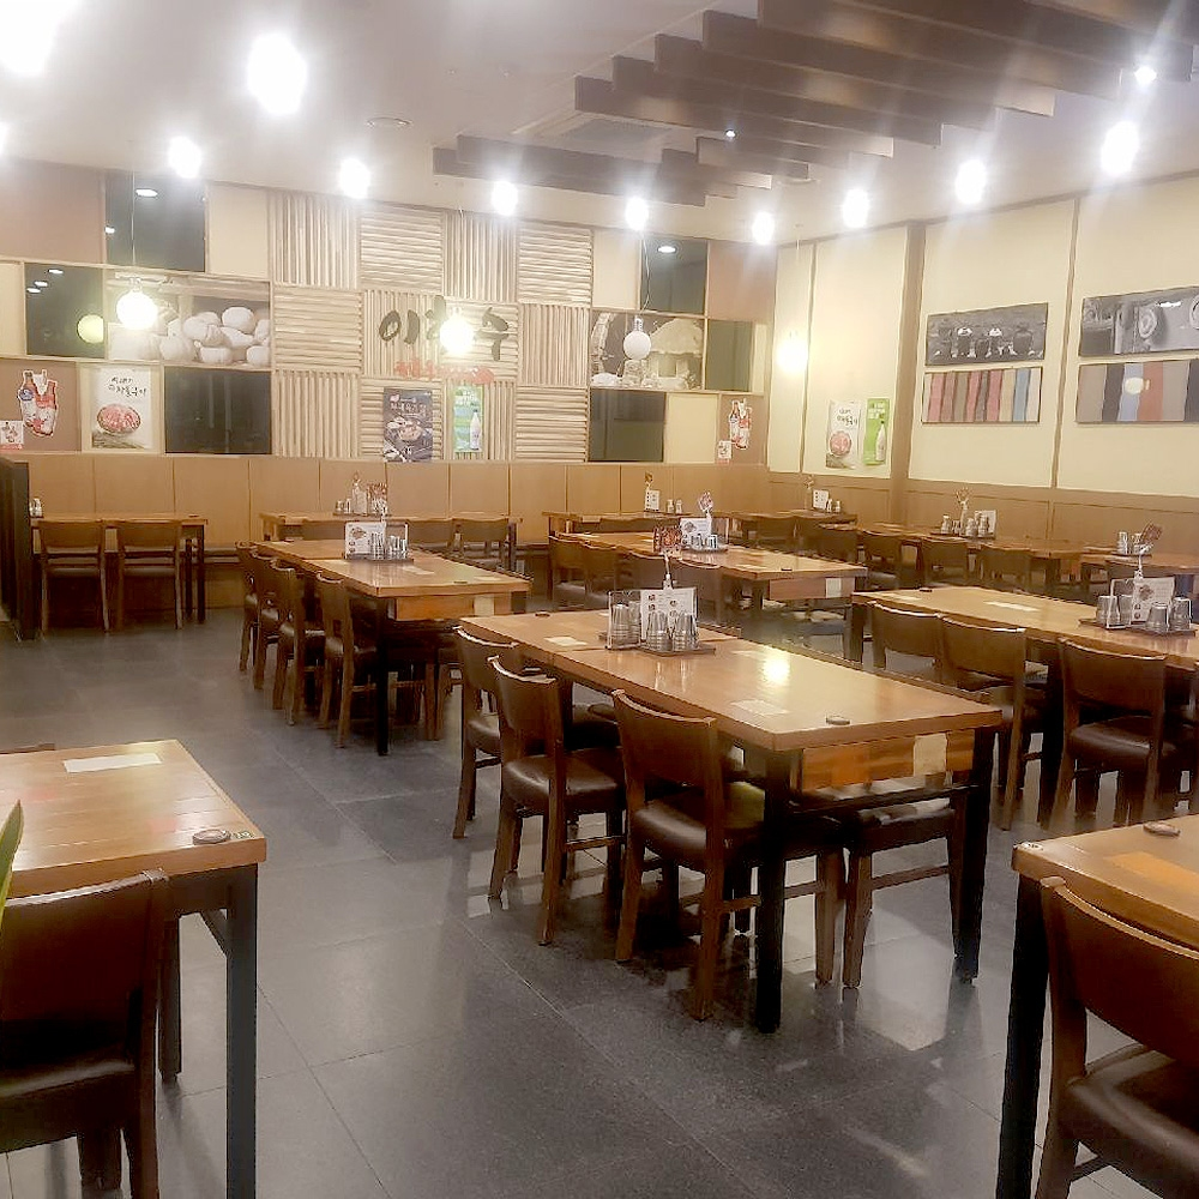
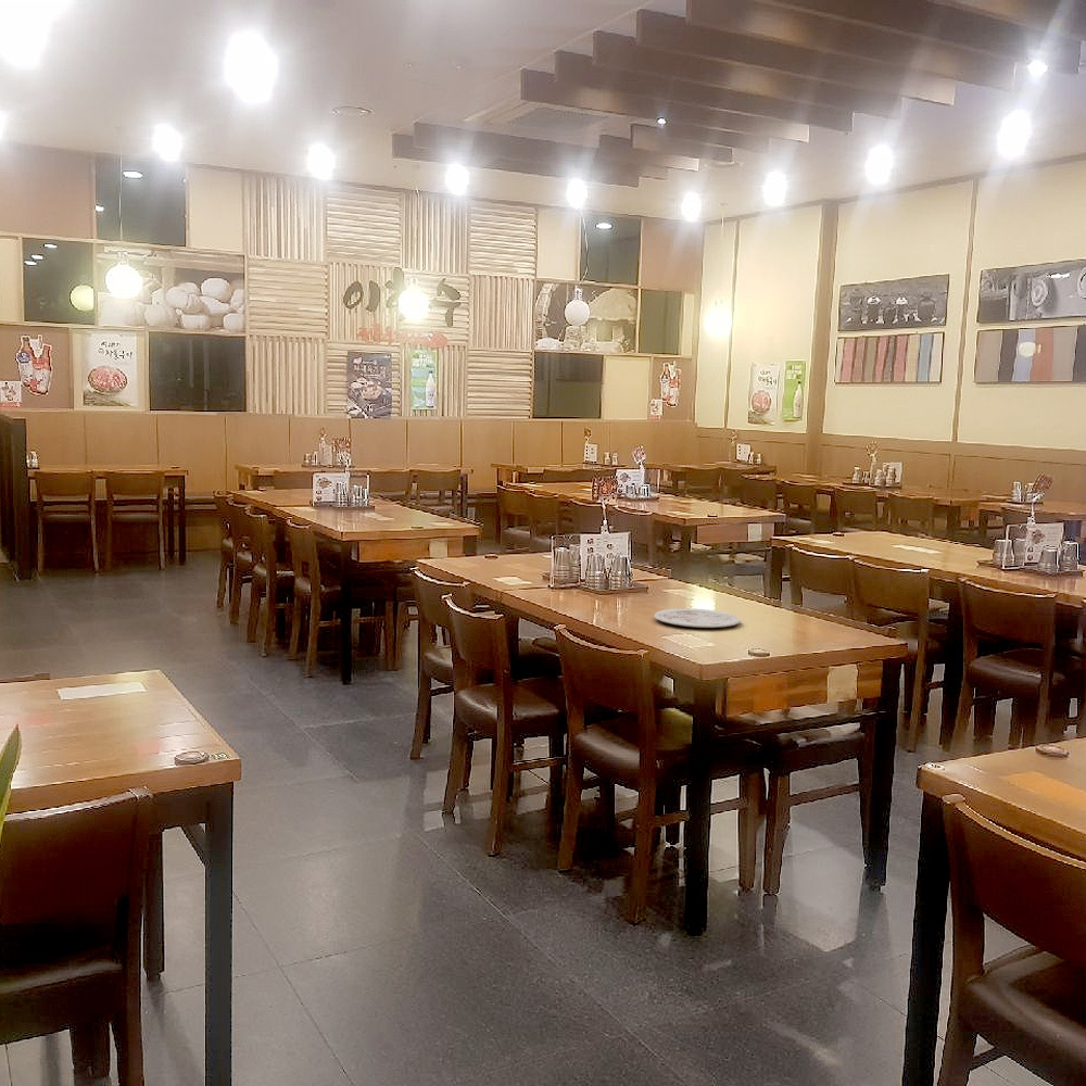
+ plate [653,607,741,629]
